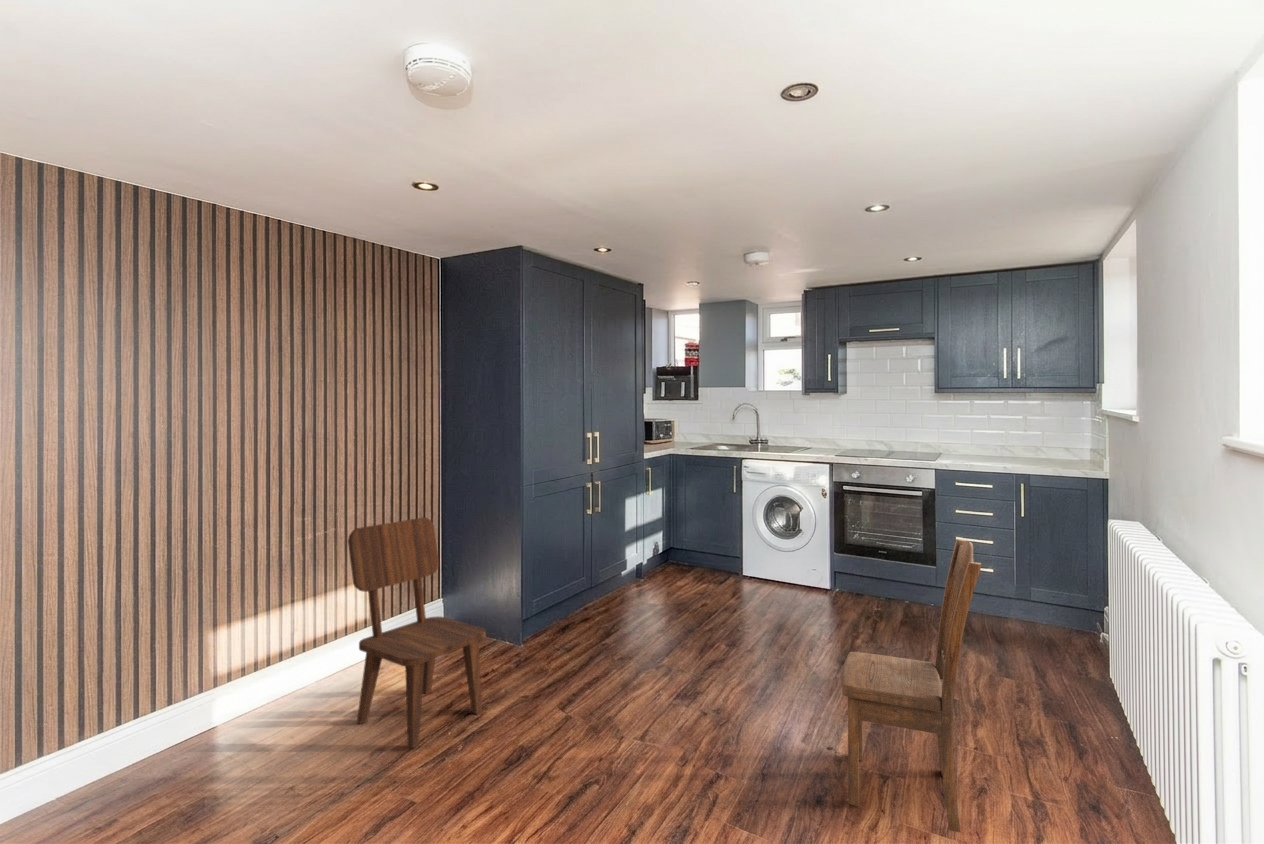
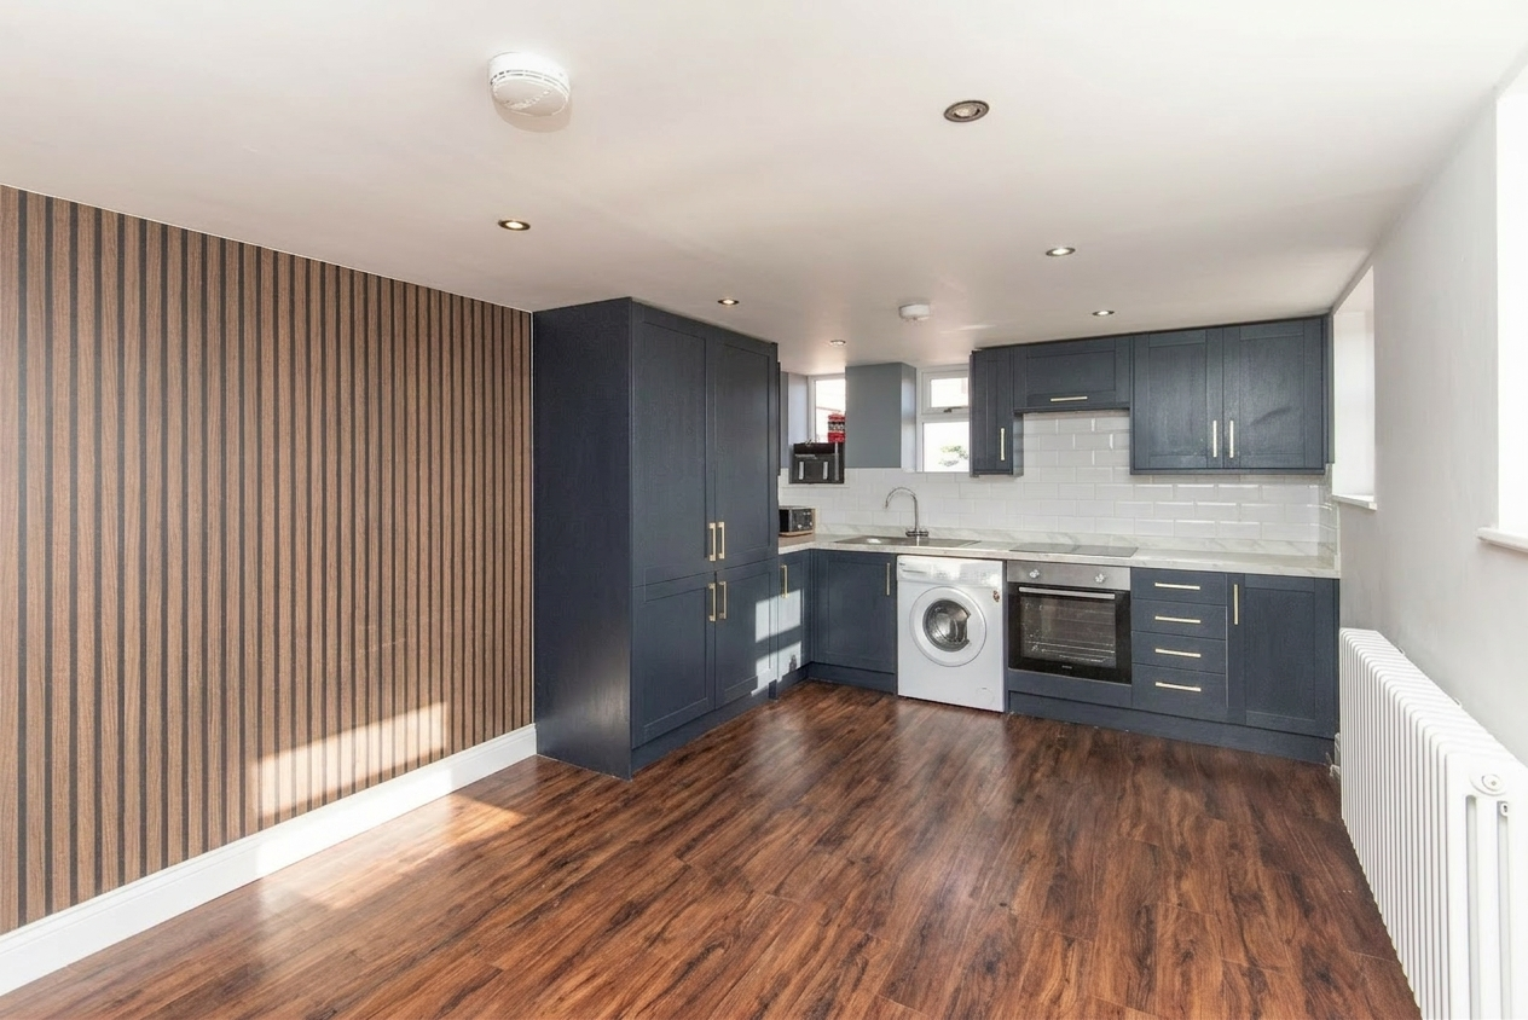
- dining chair [841,538,983,834]
- dining chair [347,516,487,749]
